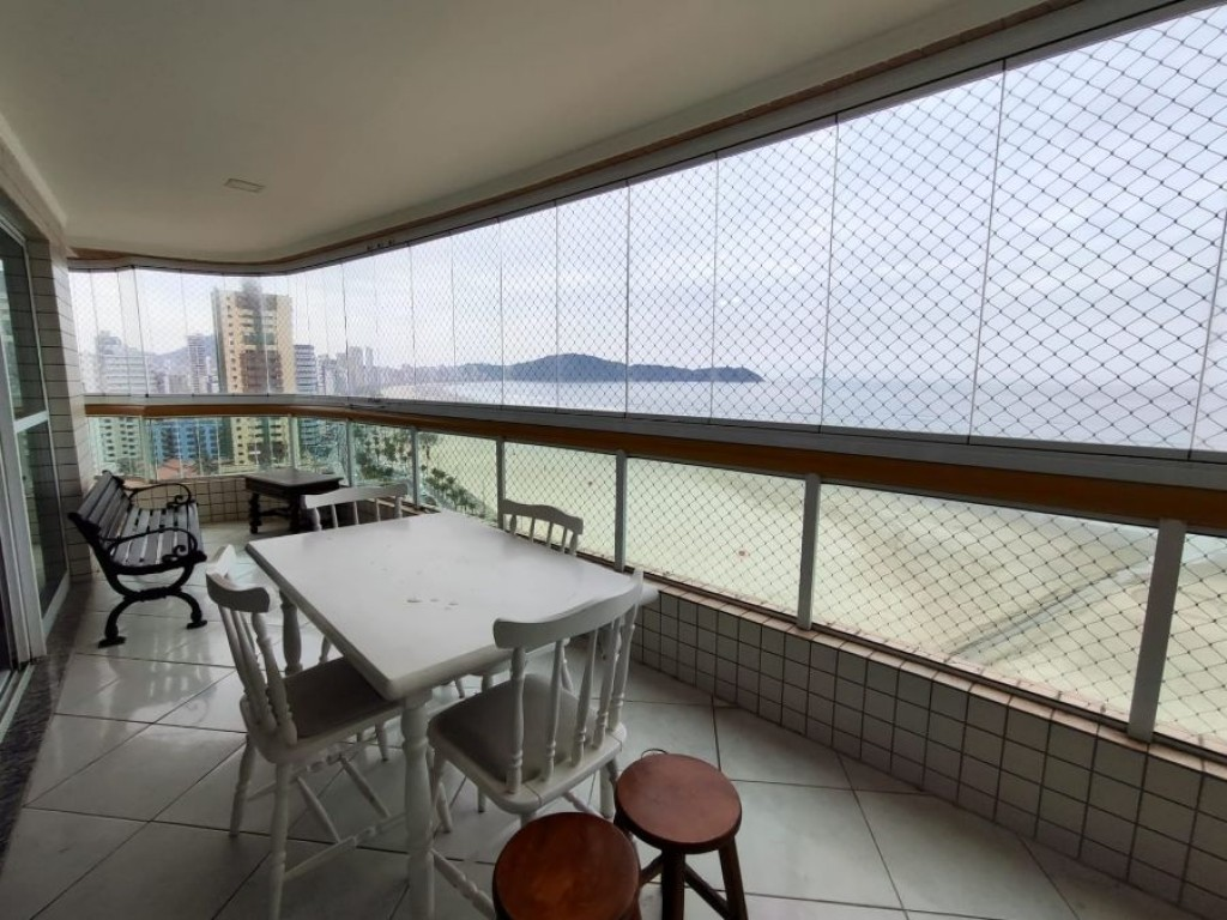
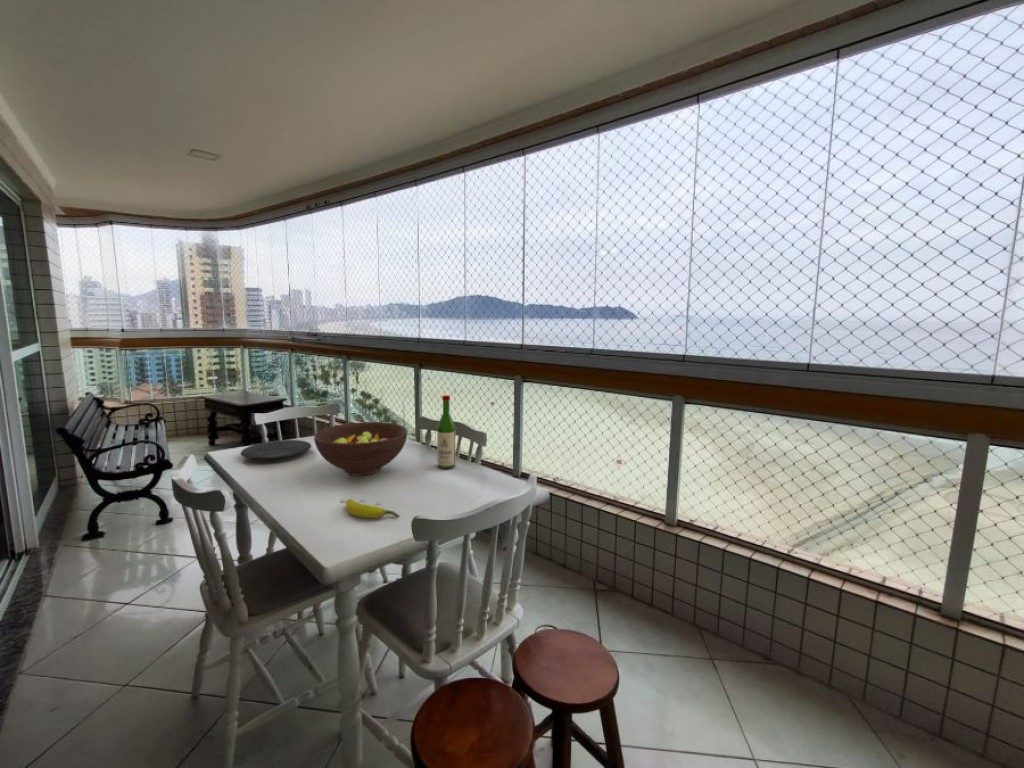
+ wine bottle [436,394,456,470]
+ plate [239,439,312,460]
+ fruit bowl [313,421,408,477]
+ banana [345,497,400,519]
